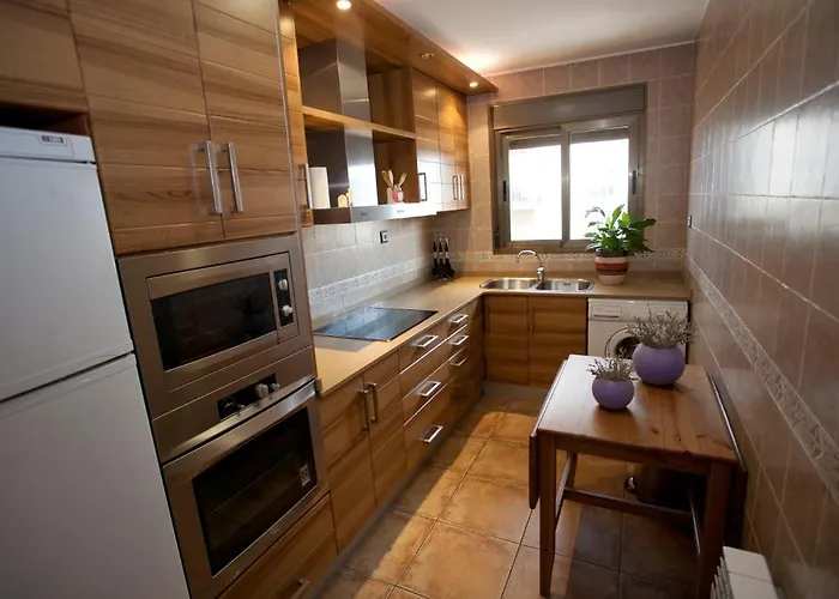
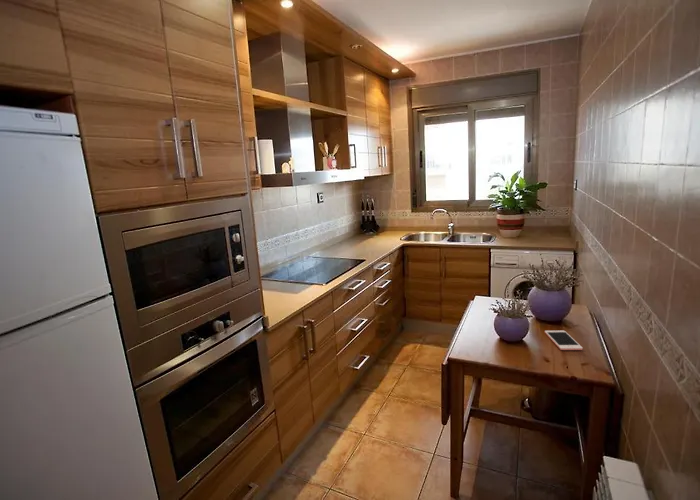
+ cell phone [544,330,584,351]
